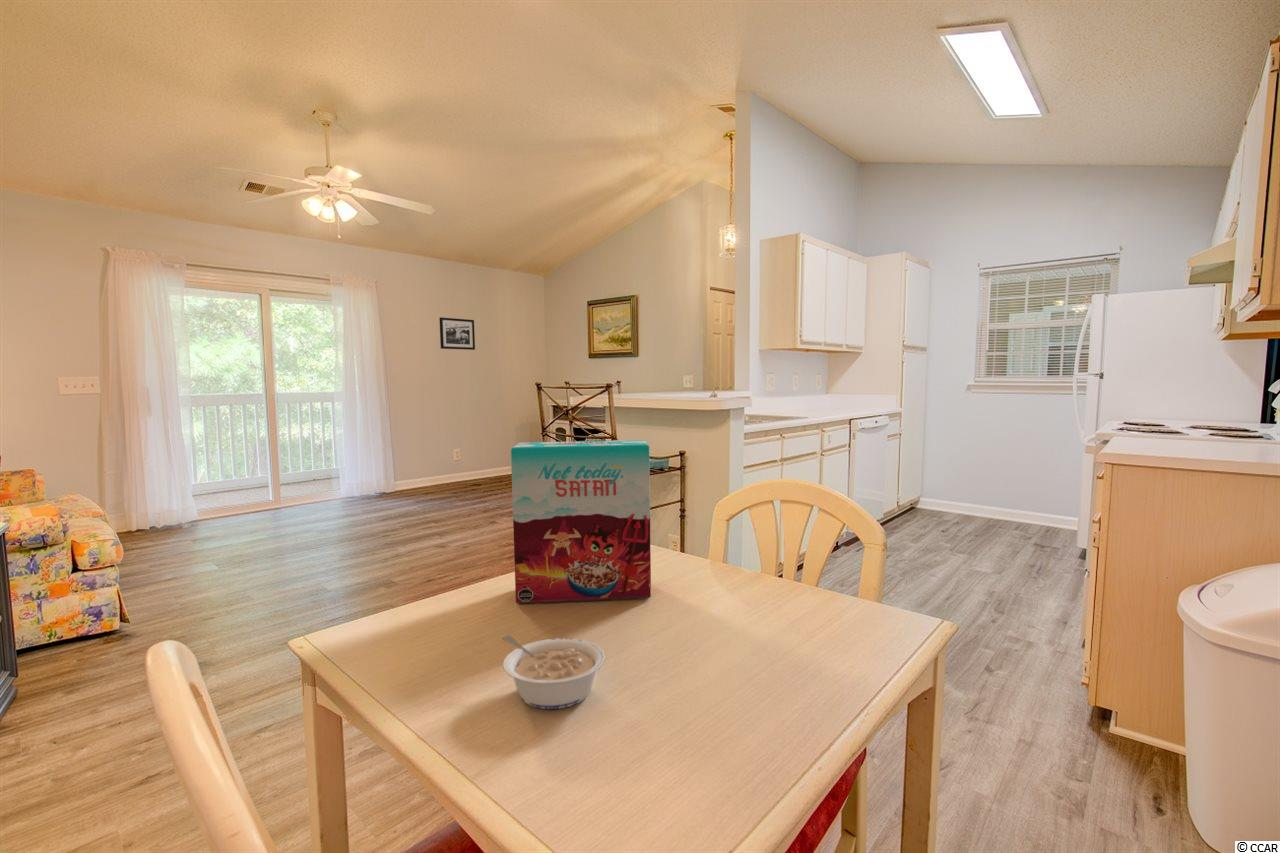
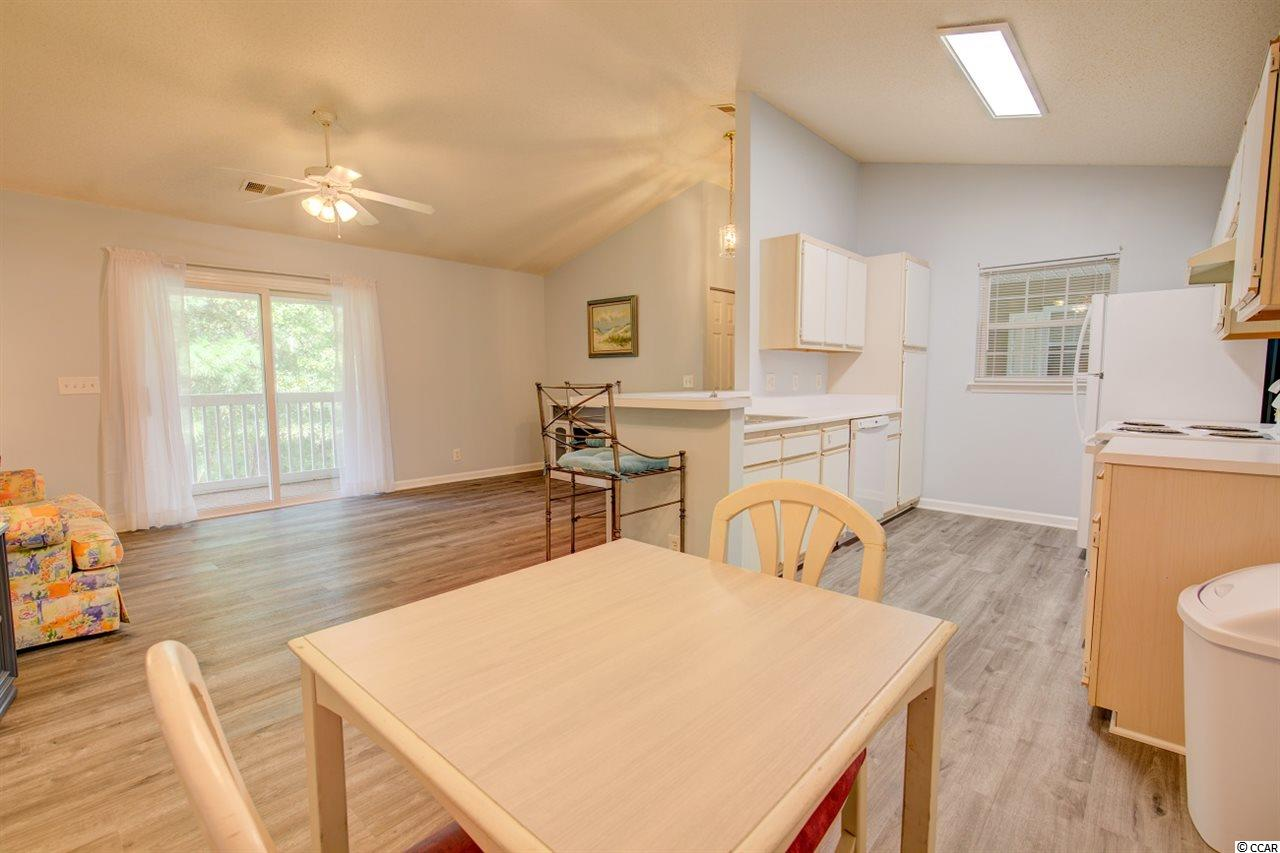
- legume [502,633,606,710]
- cereal box [510,439,652,604]
- picture frame [438,316,476,351]
